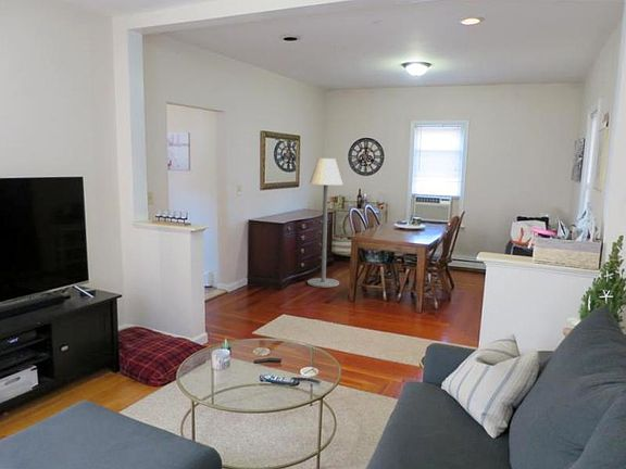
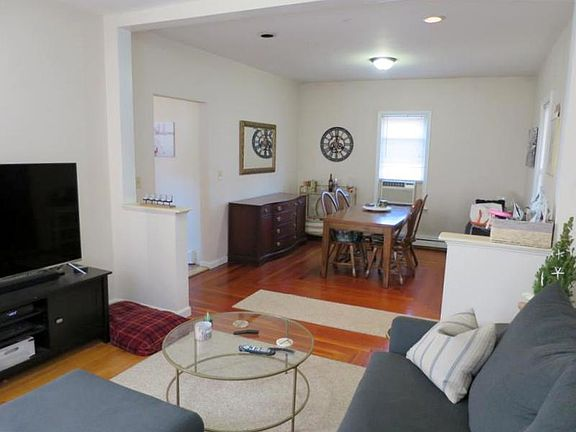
- floor lamp [306,157,343,289]
